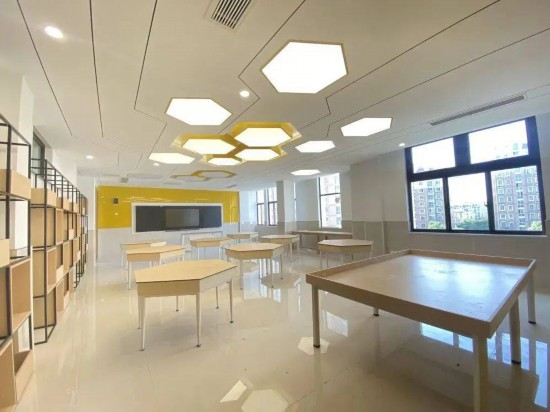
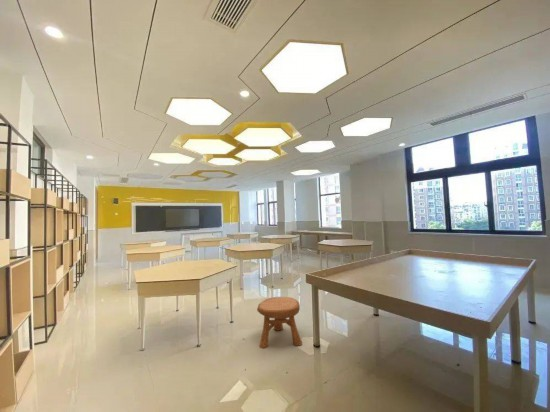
+ stool [256,296,303,349]
